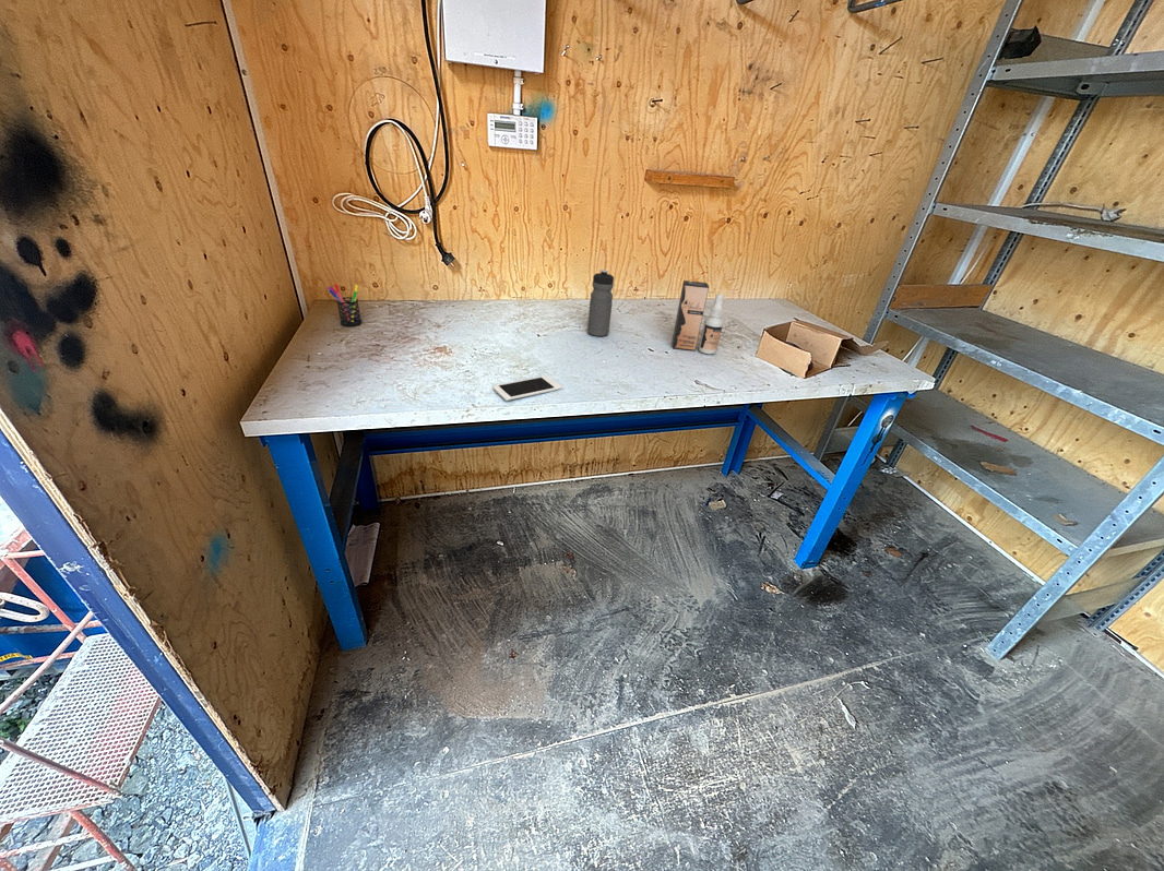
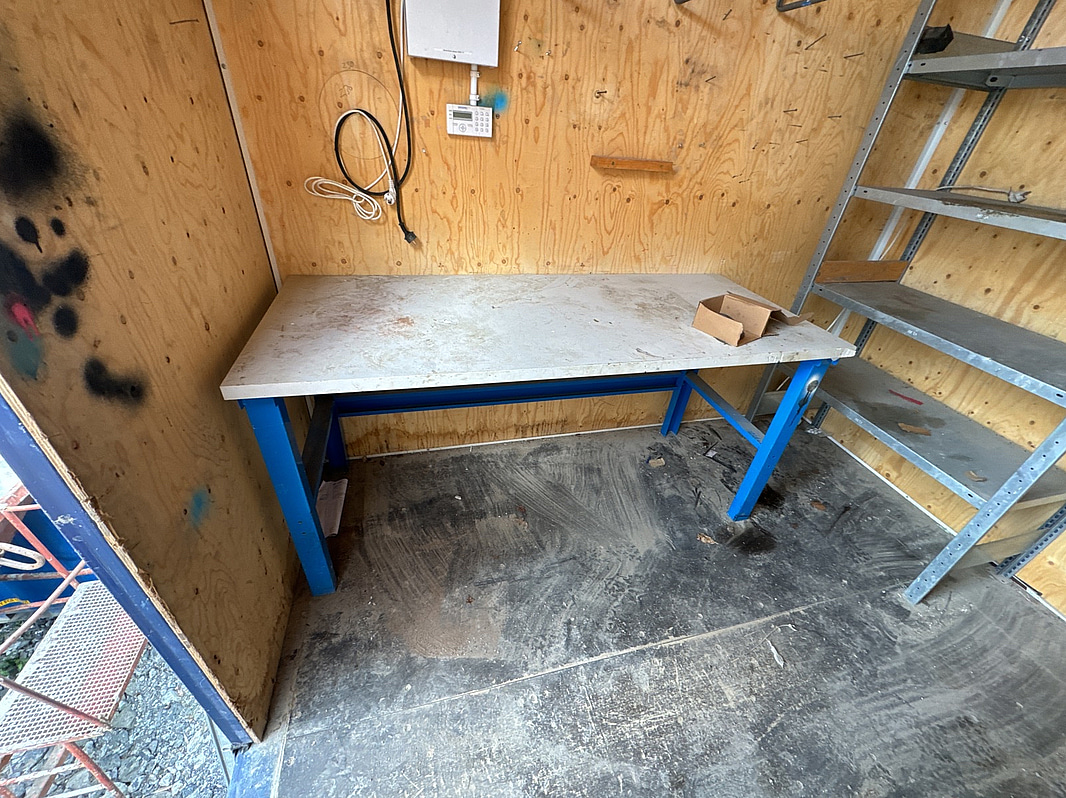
- pen holder [326,283,363,327]
- cell phone [492,374,563,402]
- water bottle [586,269,615,337]
- spray bottle [670,279,725,356]
